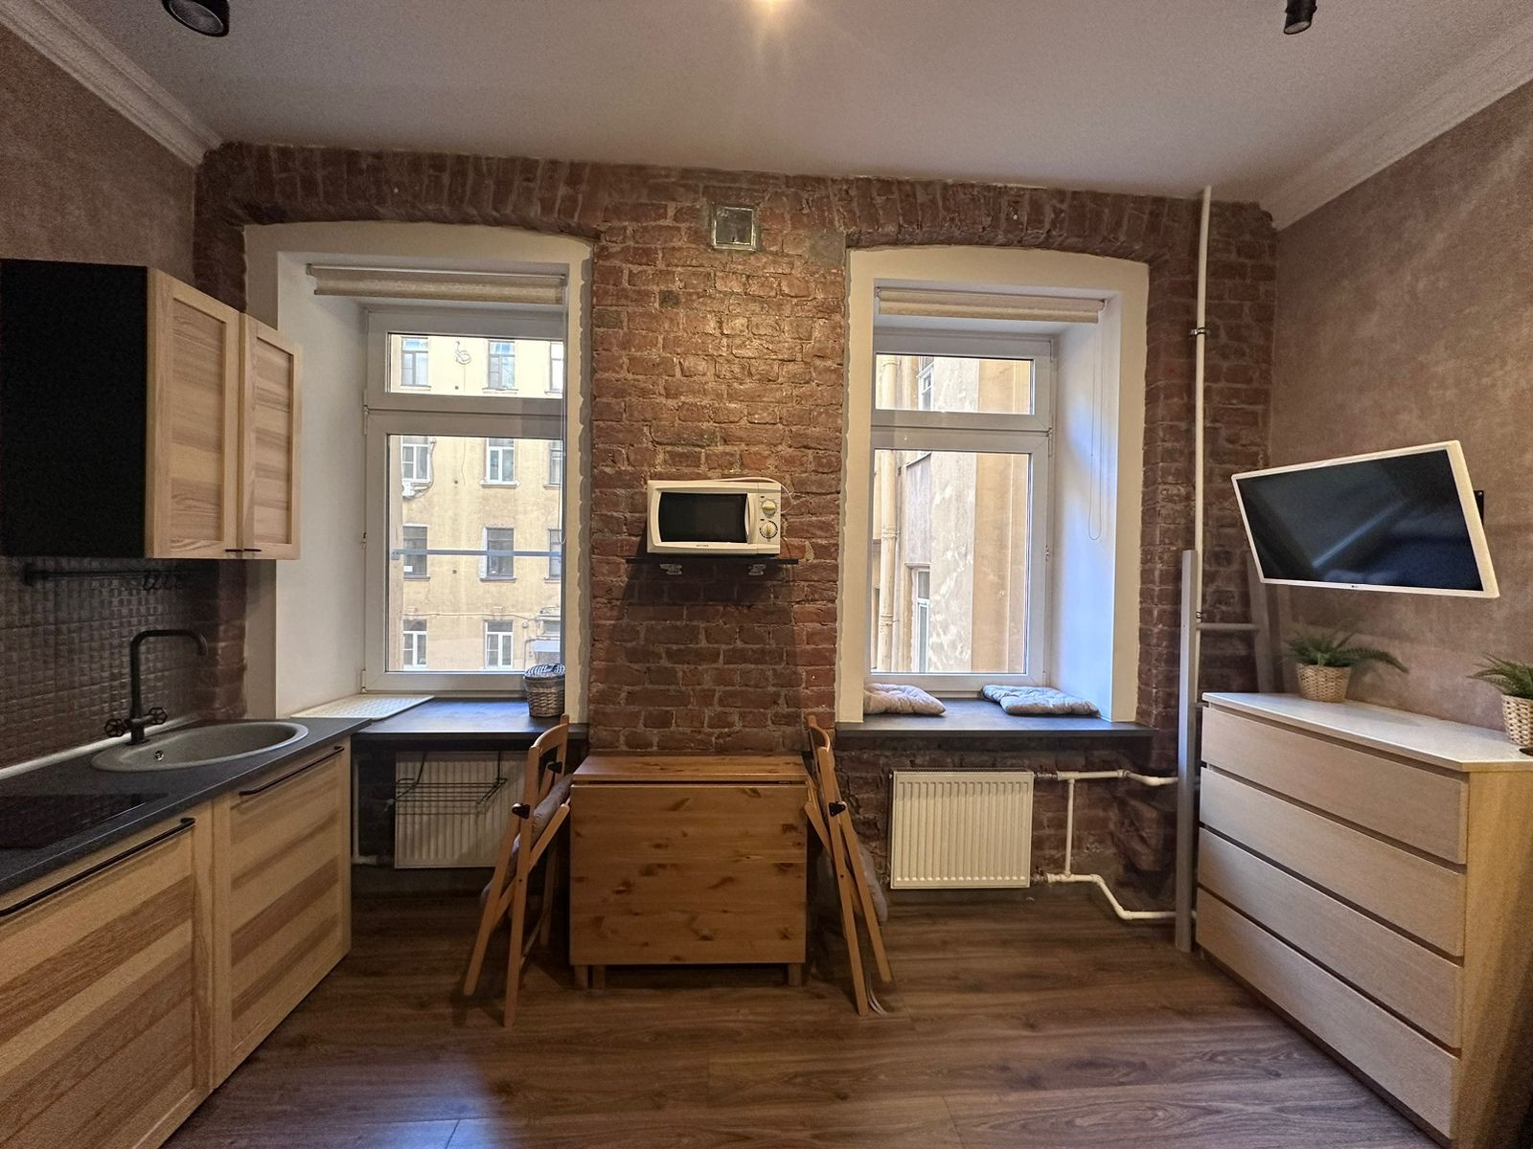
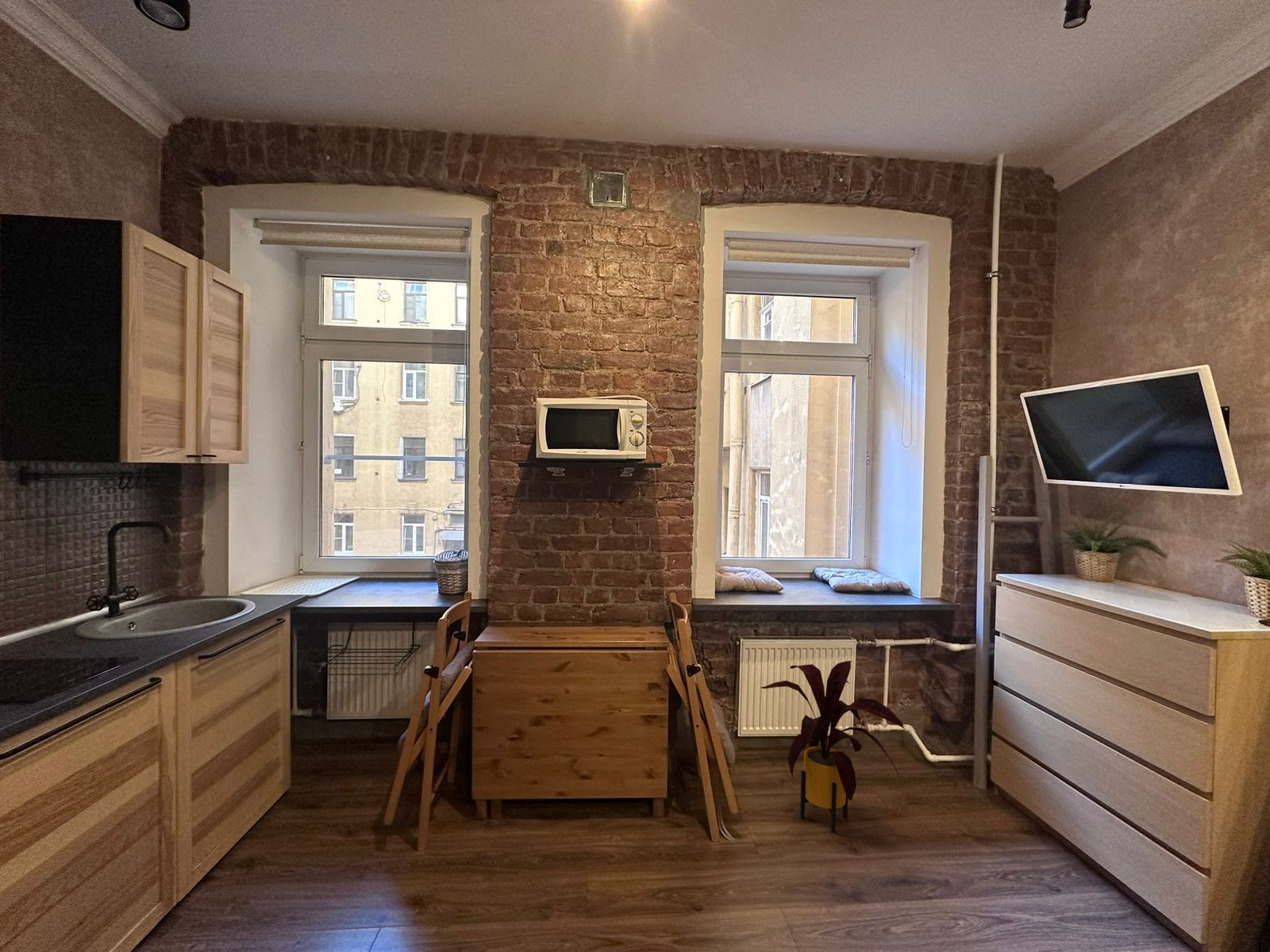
+ house plant [760,660,906,833]
